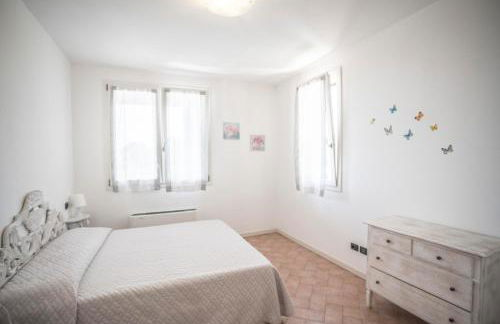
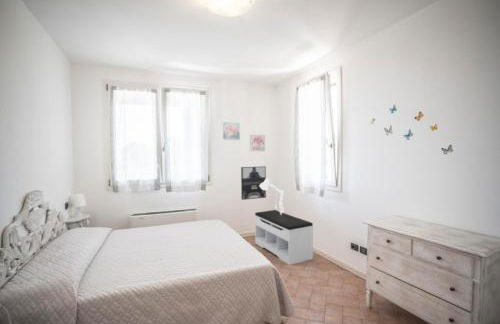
+ lamp [260,177,285,213]
+ wall art [240,165,267,201]
+ bench [254,209,314,266]
